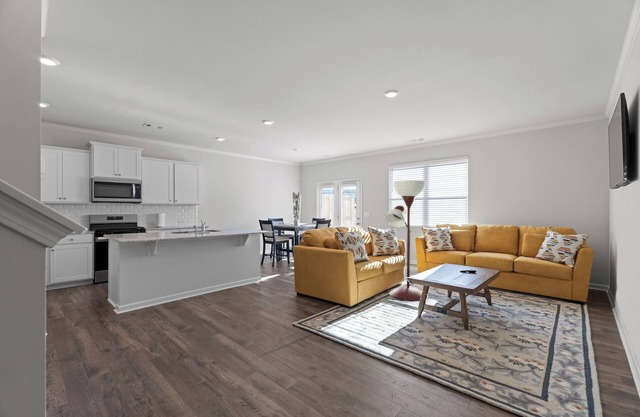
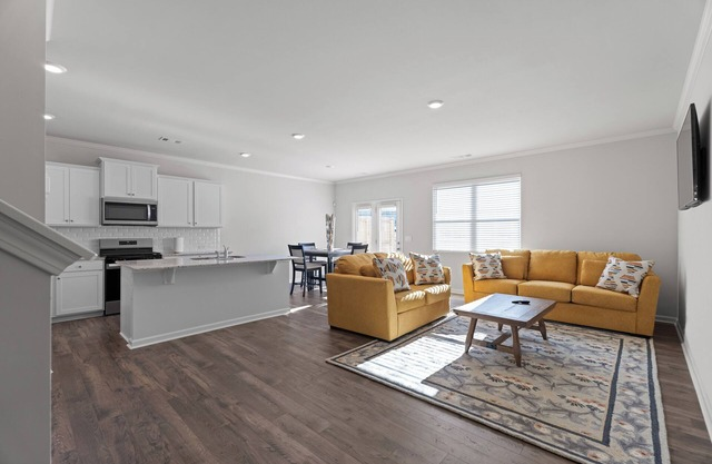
- floor lamp [384,179,429,301]
